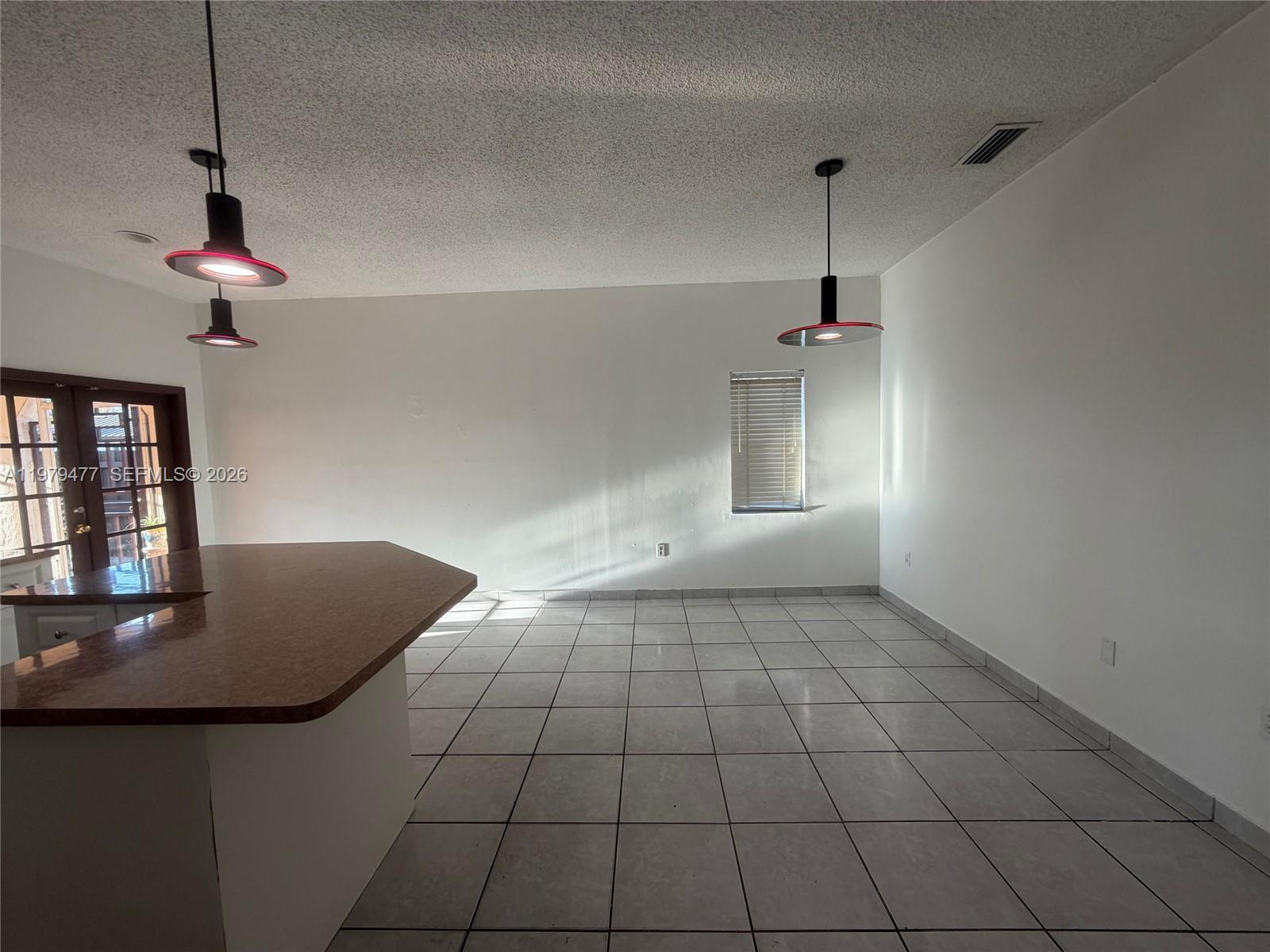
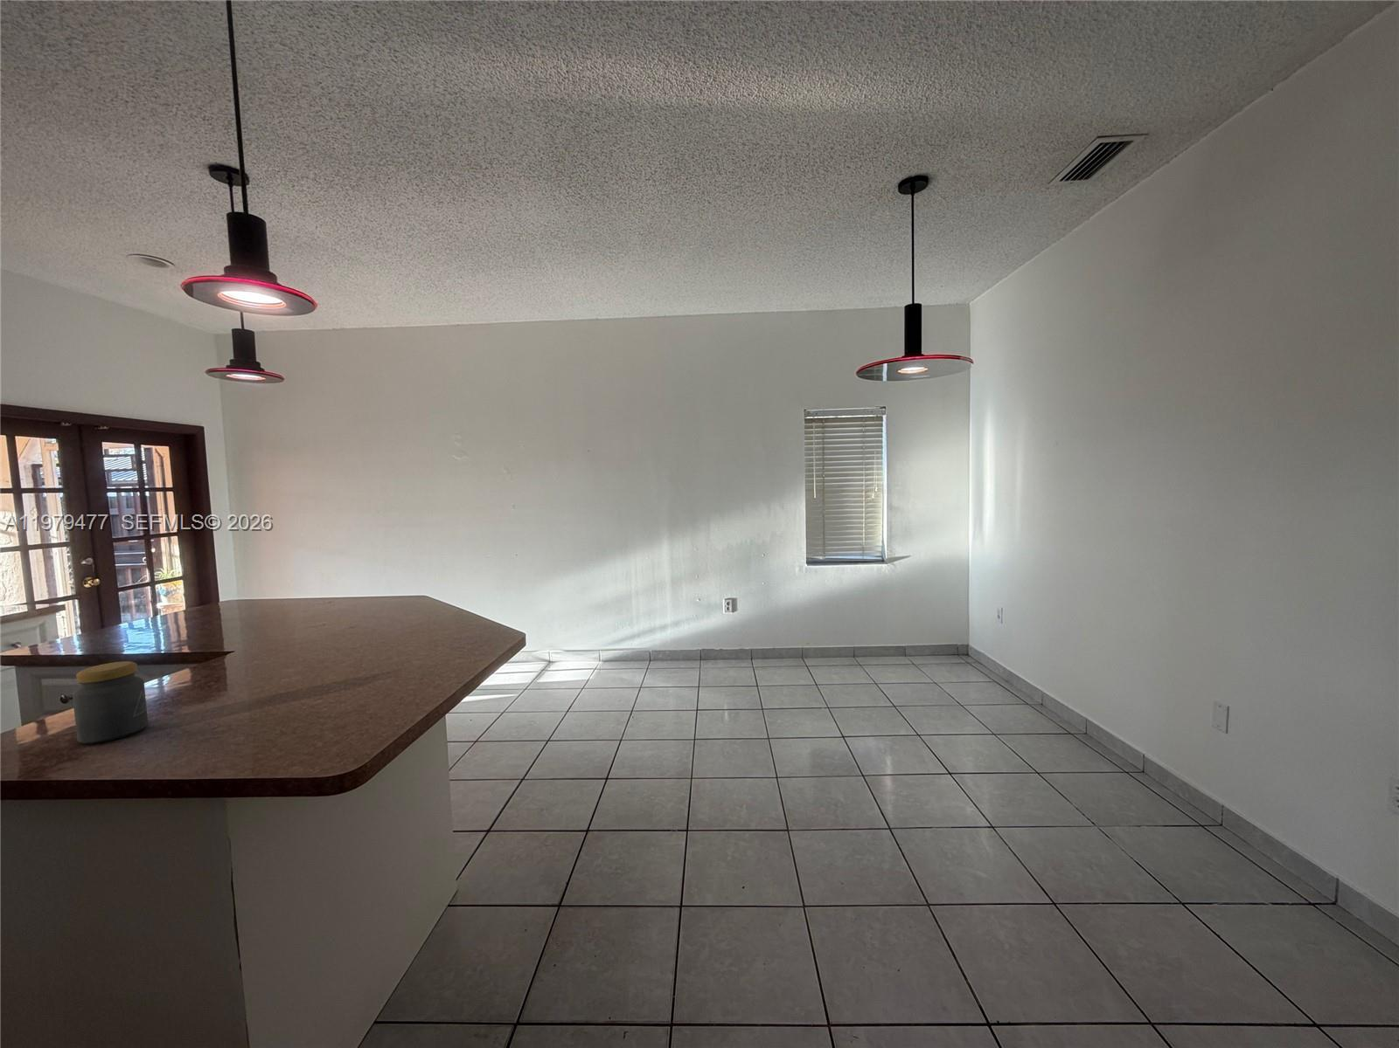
+ jar [72,661,149,745]
